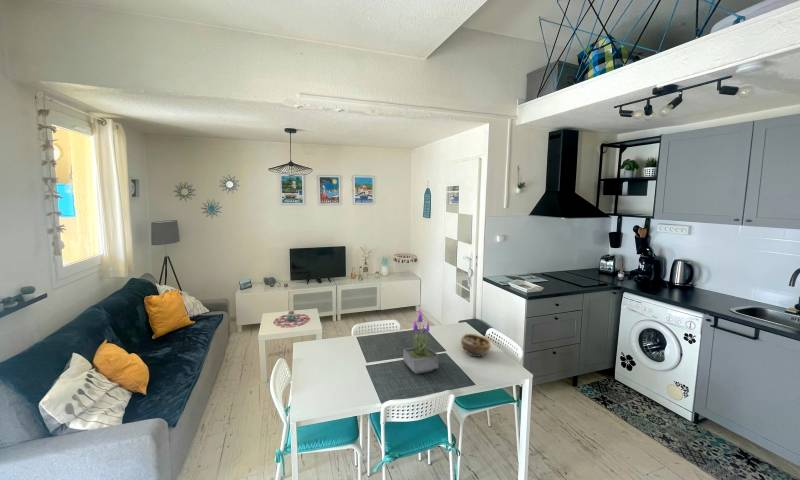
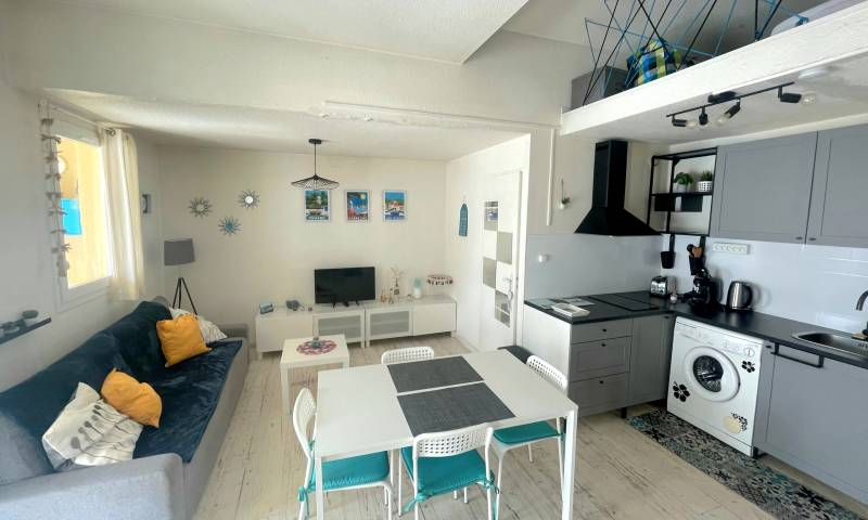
- potted plant [402,306,440,375]
- bowl [460,333,491,358]
